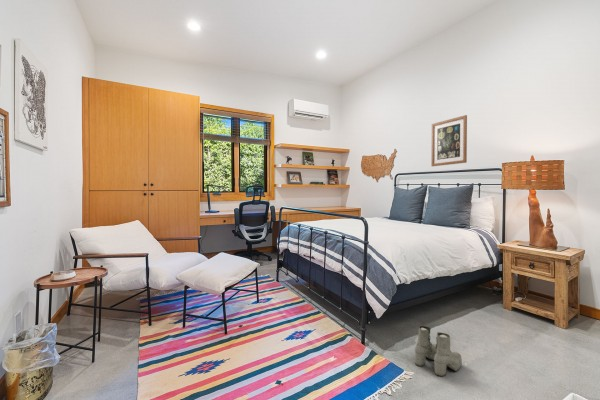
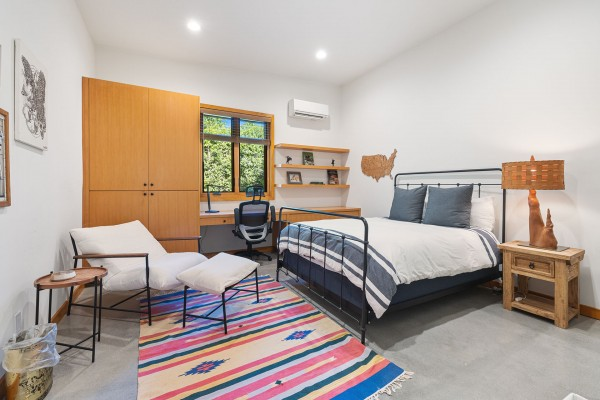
- boots [414,325,463,377]
- wall art [430,114,468,167]
